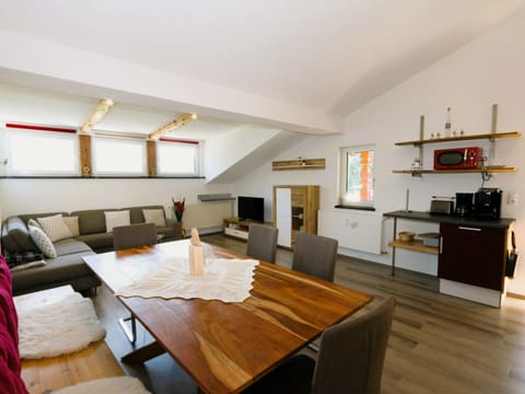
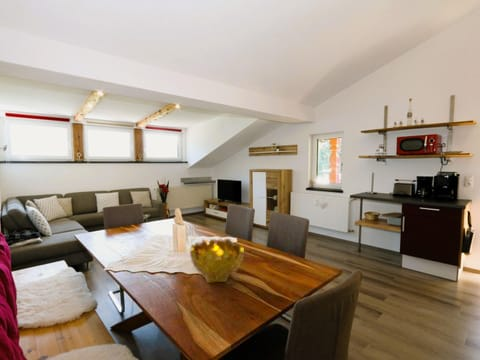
+ decorative bowl [189,236,245,284]
